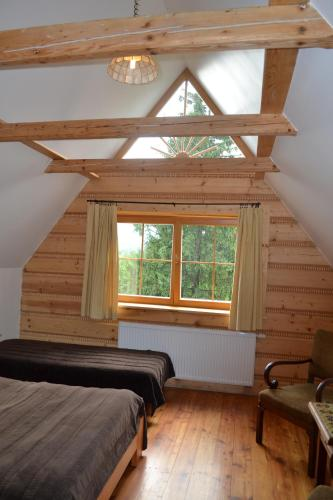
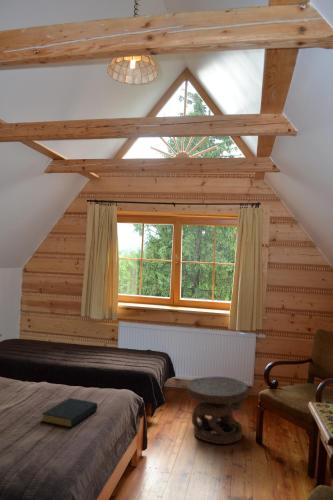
+ hardback book [40,397,98,429]
+ carved stool [186,376,249,445]
